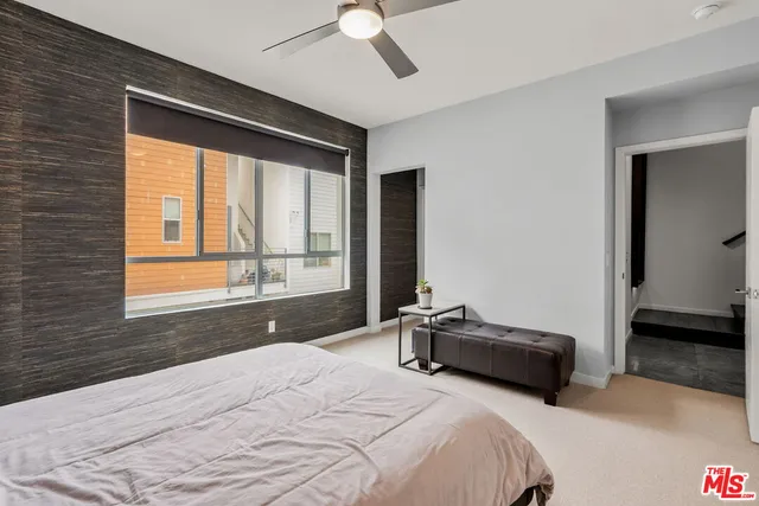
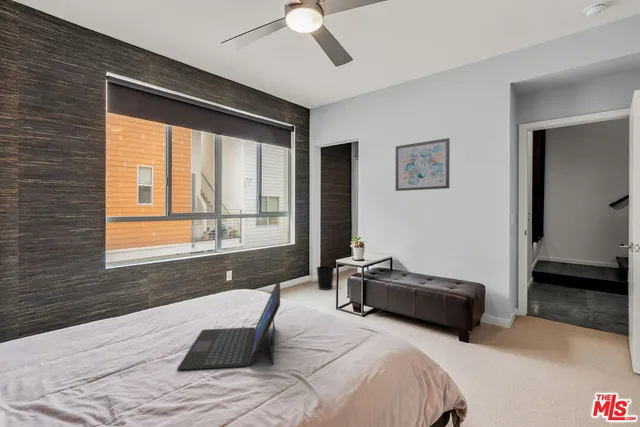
+ wall art [395,137,451,192]
+ wastebasket [316,265,335,291]
+ laptop [176,280,281,371]
